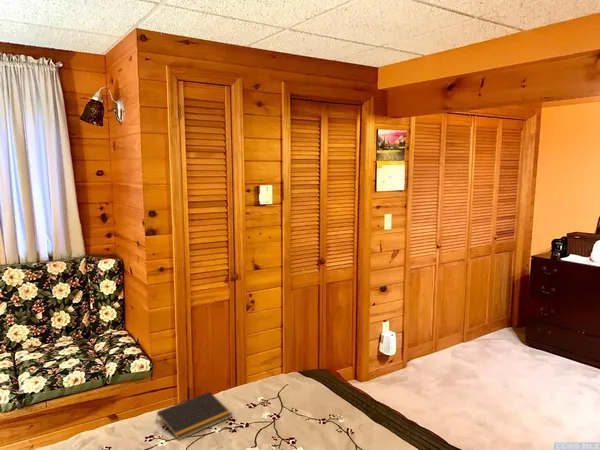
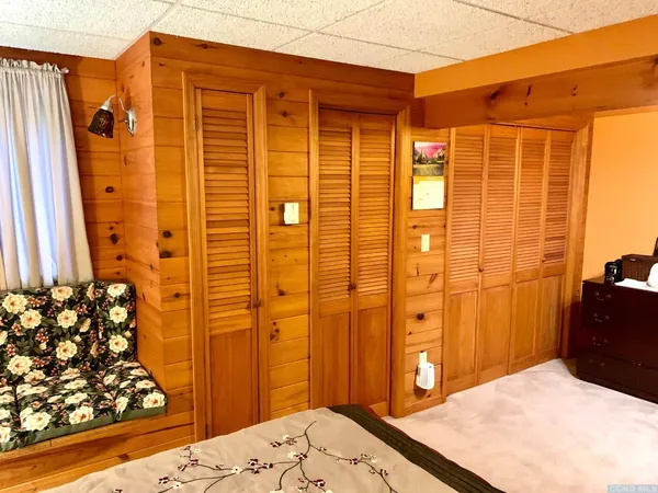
- notepad [155,391,233,441]
